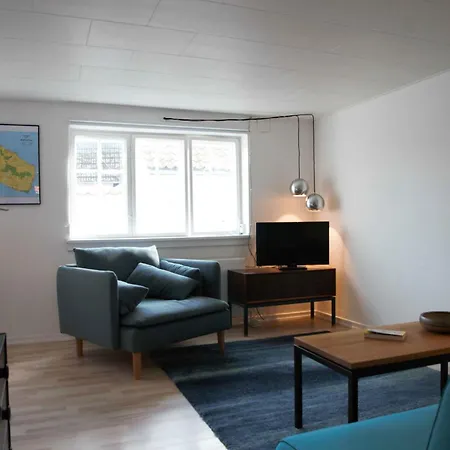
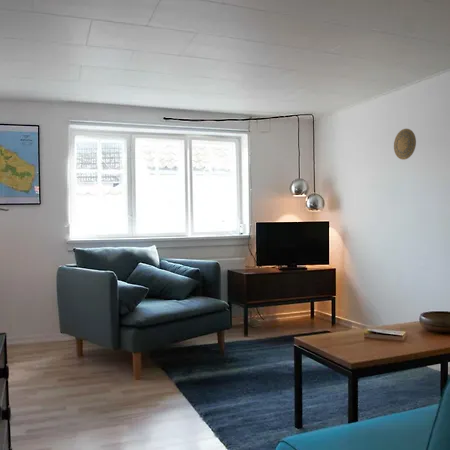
+ decorative plate [393,128,417,161]
